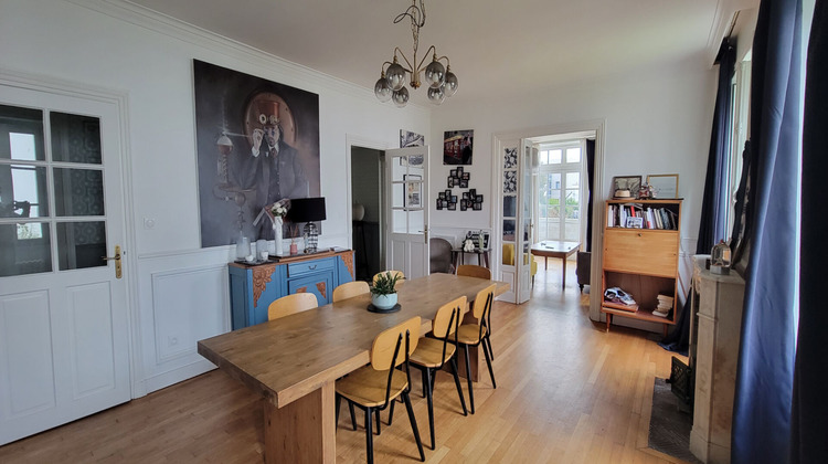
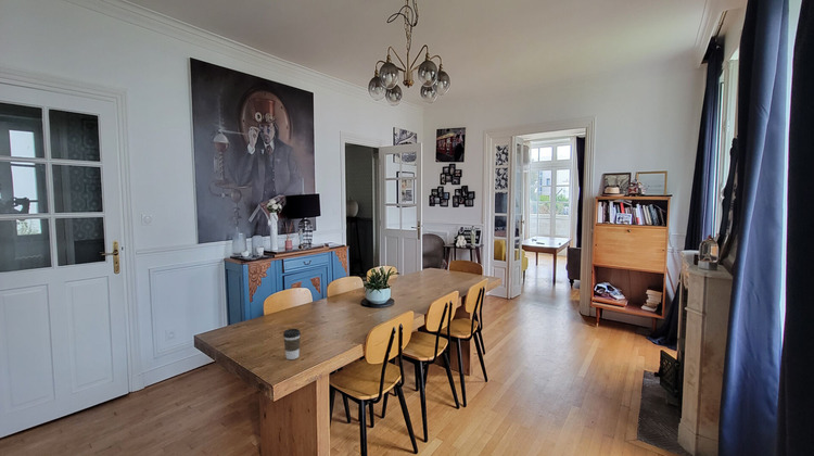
+ coffee cup [282,328,302,360]
